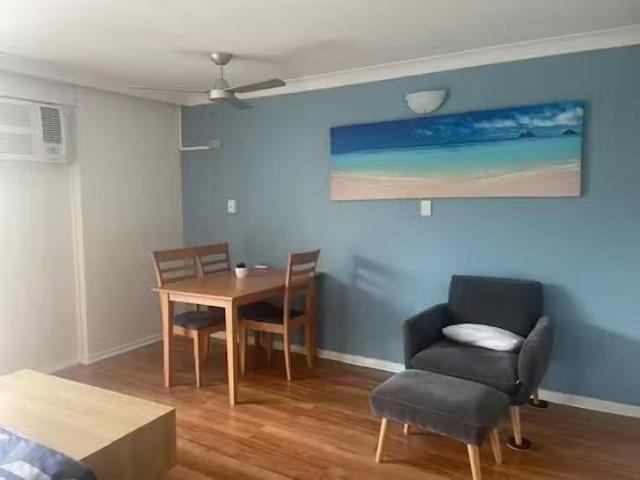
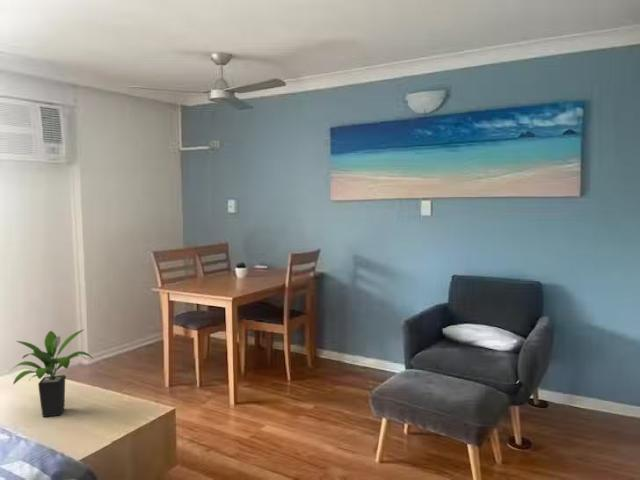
+ potted plant [8,328,94,418]
